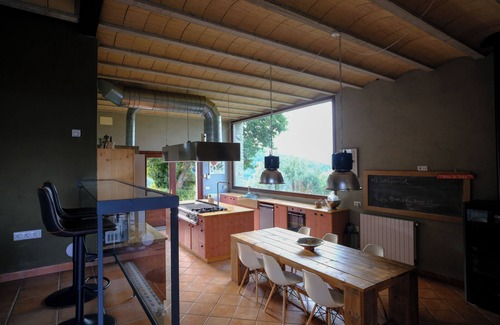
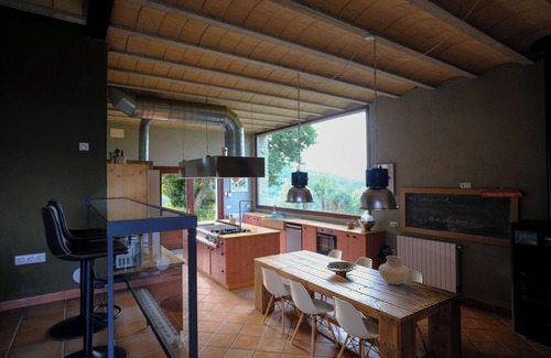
+ vase [378,254,411,286]
